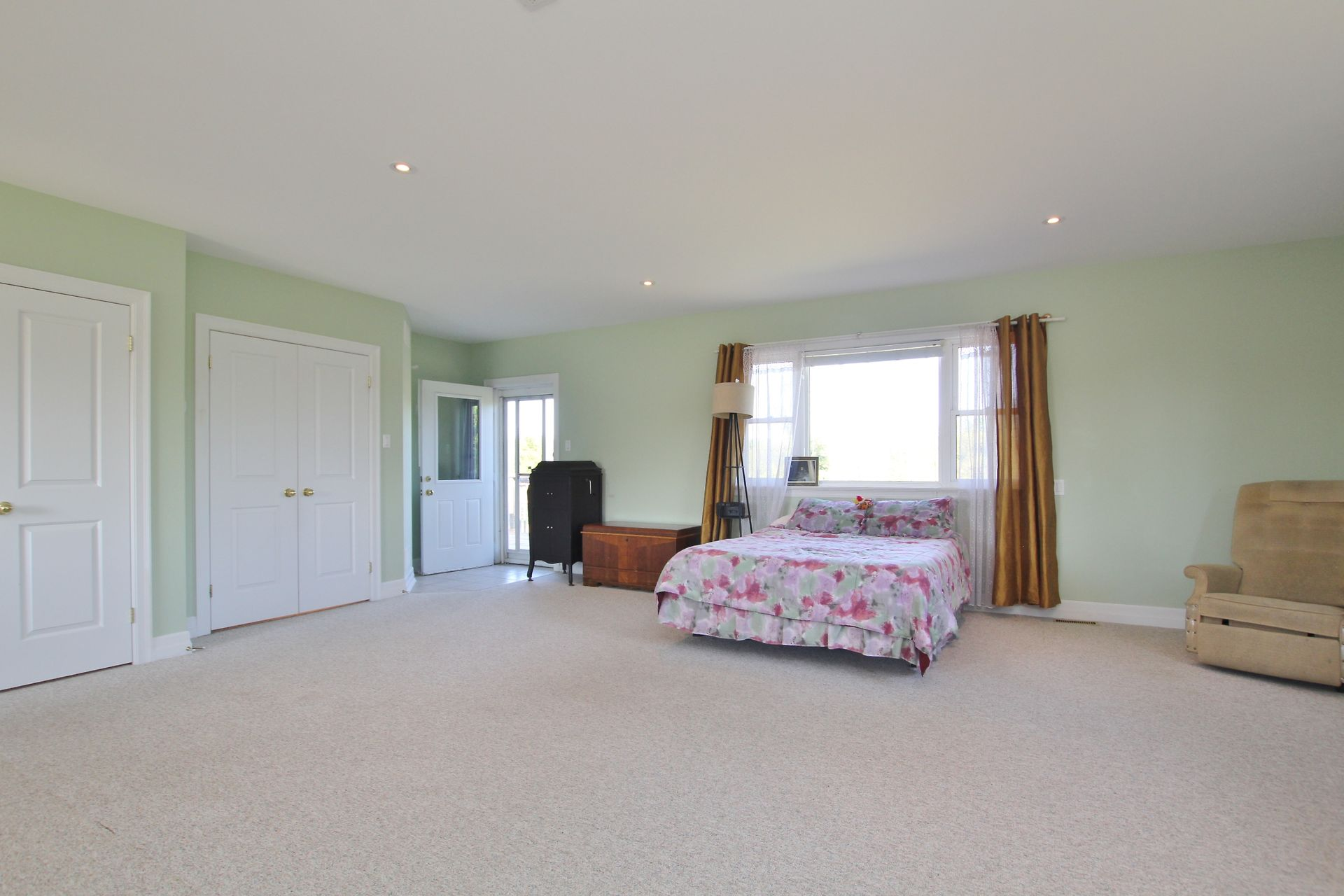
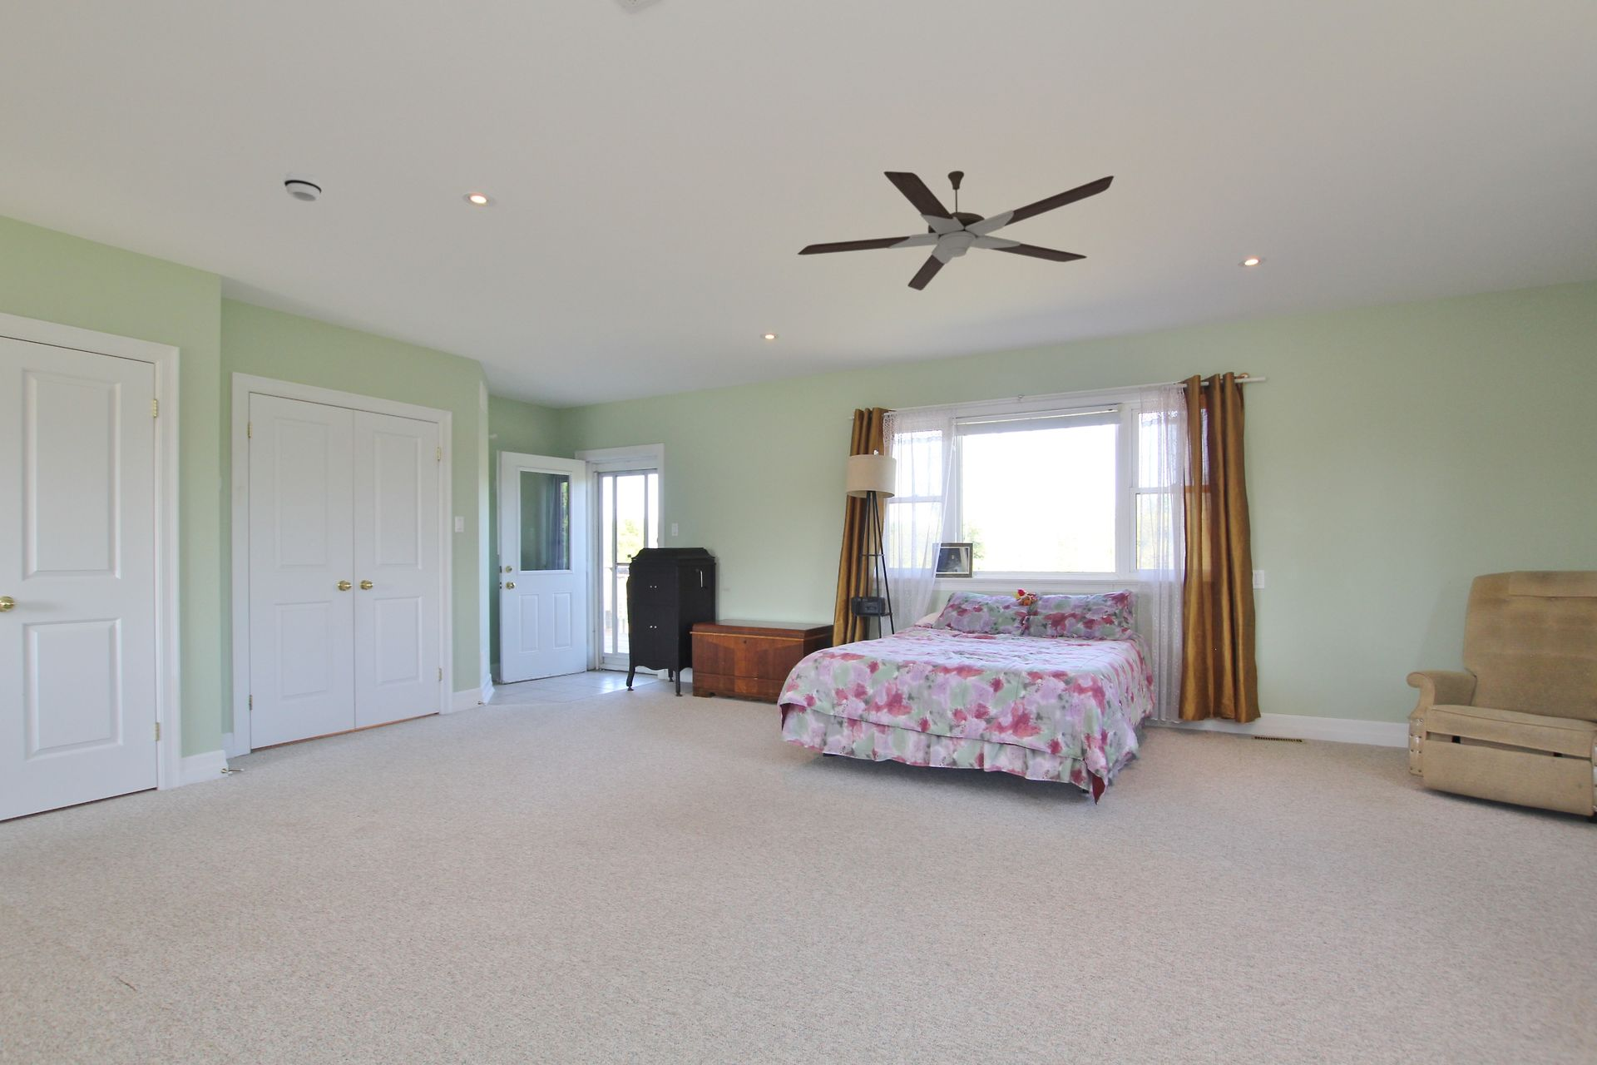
+ smoke detector [283,171,323,202]
+ ceiling fan [797,170,1115,291]
